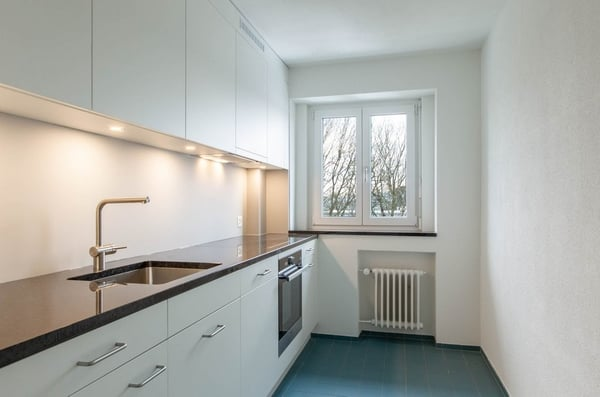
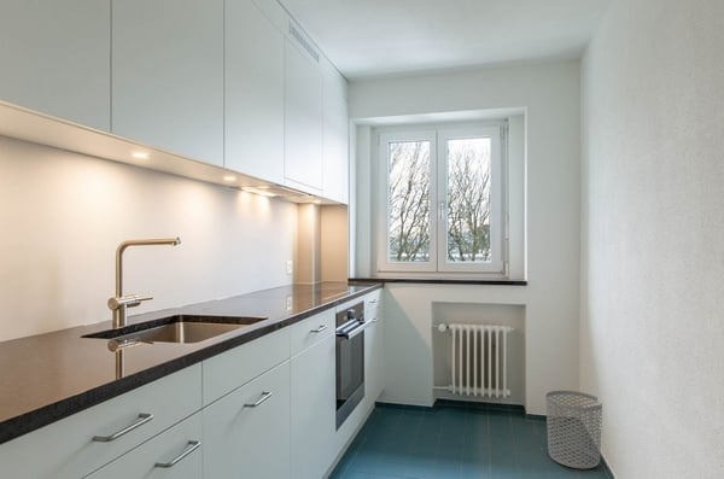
+ waste bin [544,390,603,469]
